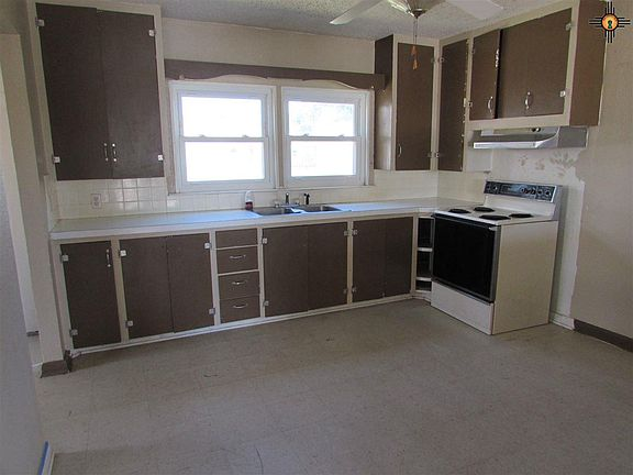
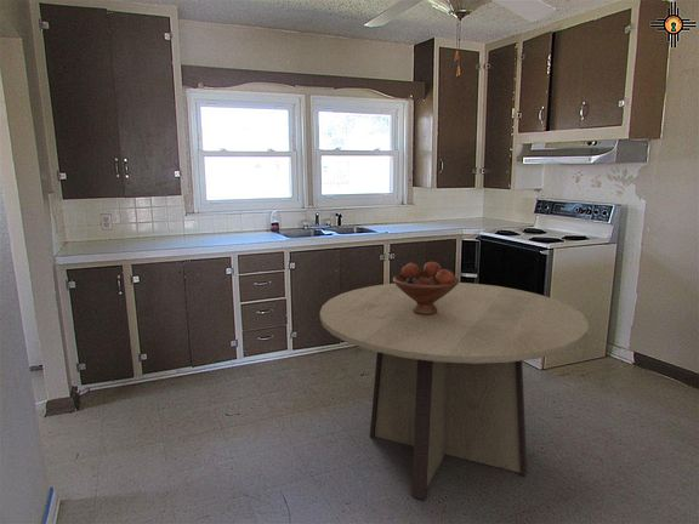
+ fruit bowl [392,261,460,315]
+ dining table [319,281,590,501]
